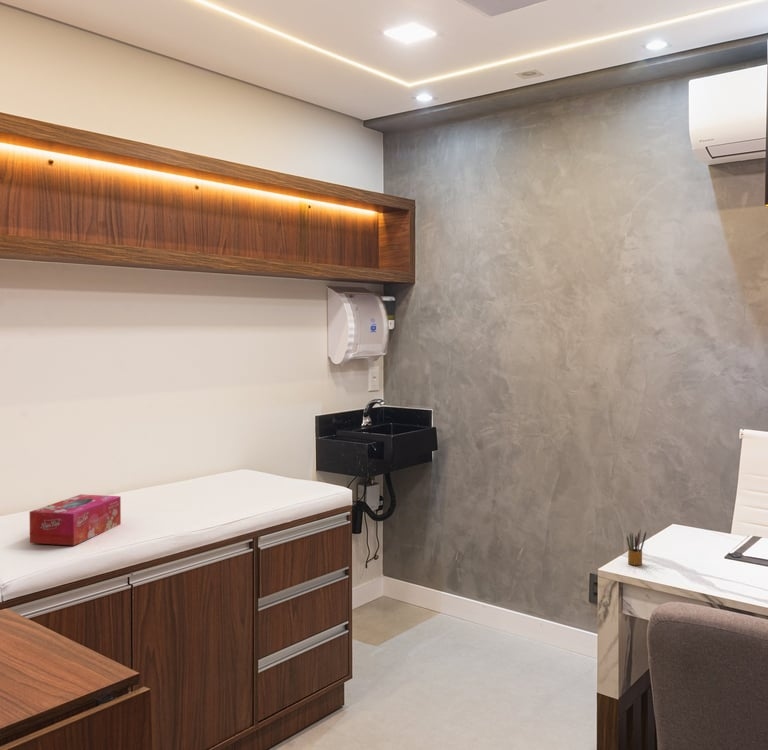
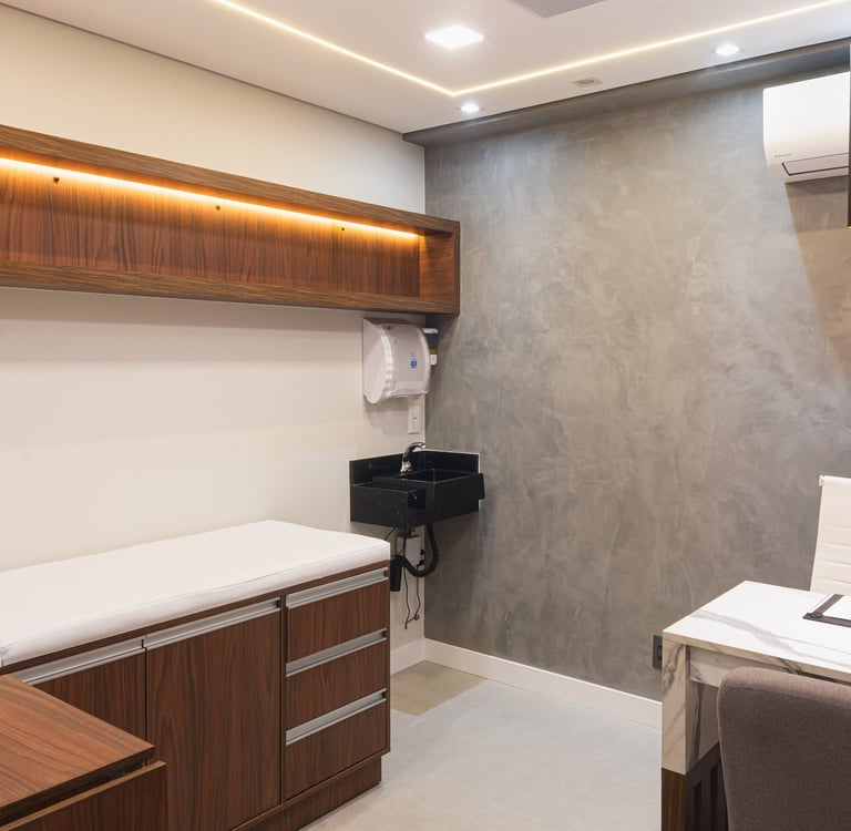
- pencil box [626,528,647,566]
- tissue box [29,494,122,546]
